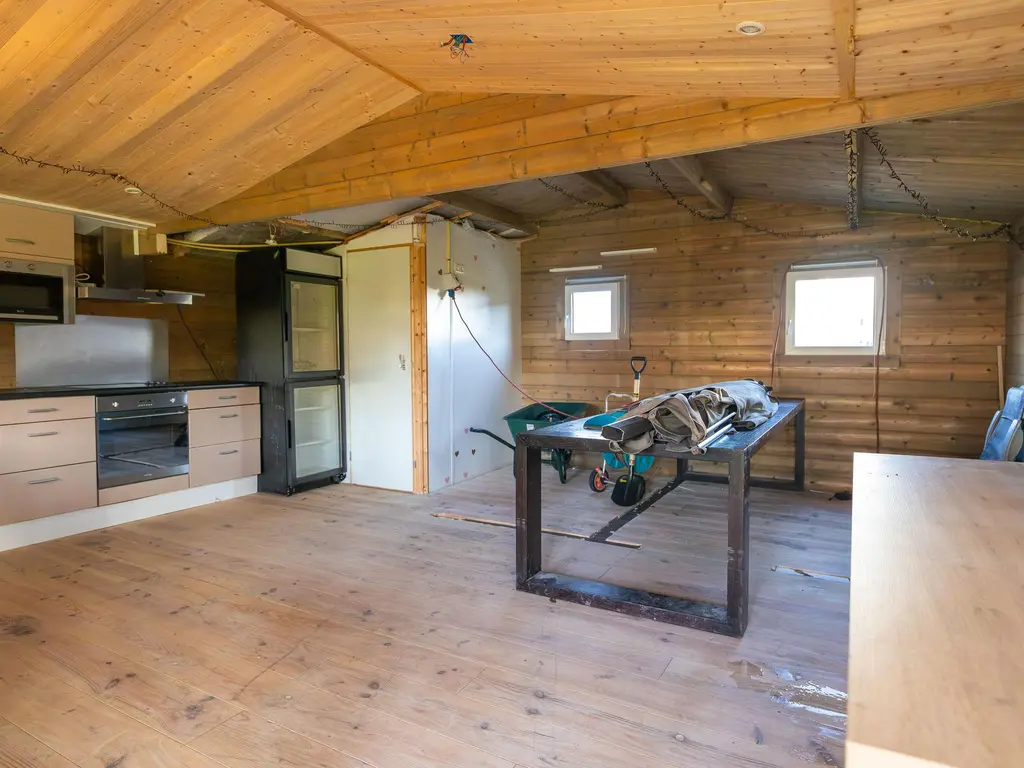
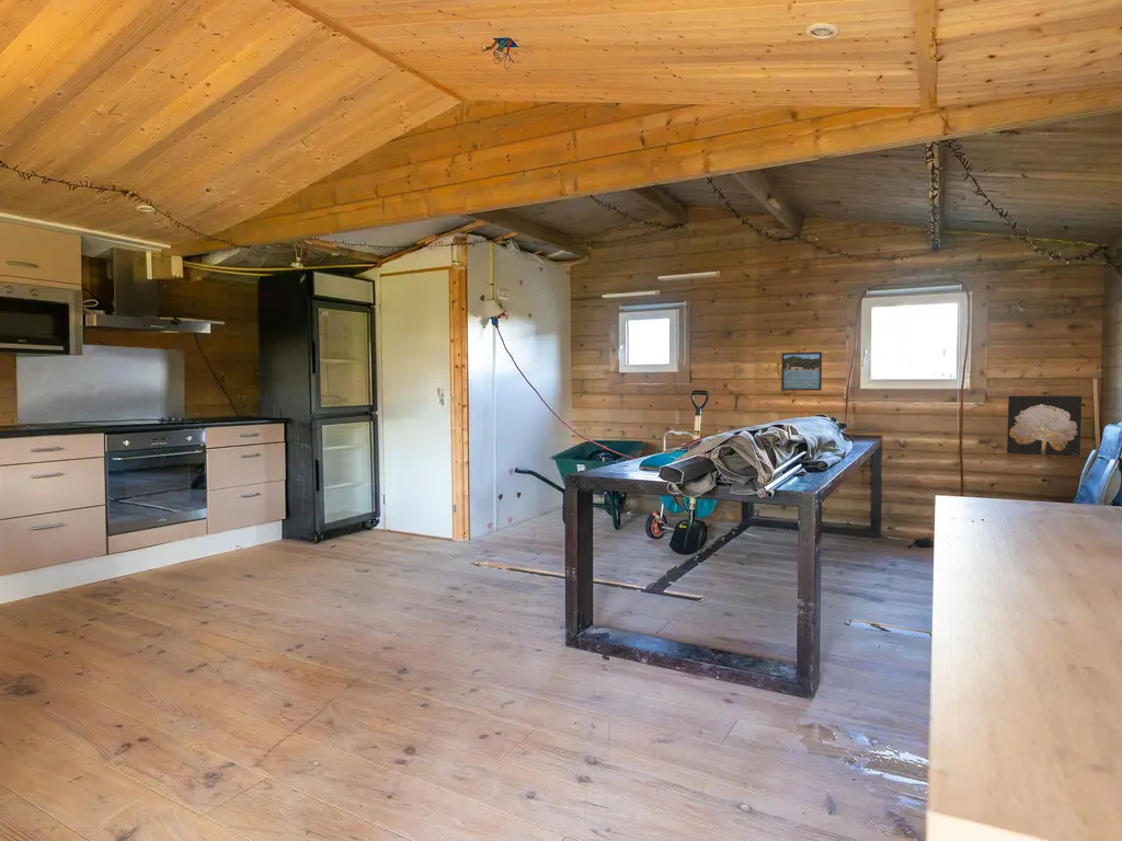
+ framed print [780,350,823,392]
+ wall art [1006,394,1083,458]
